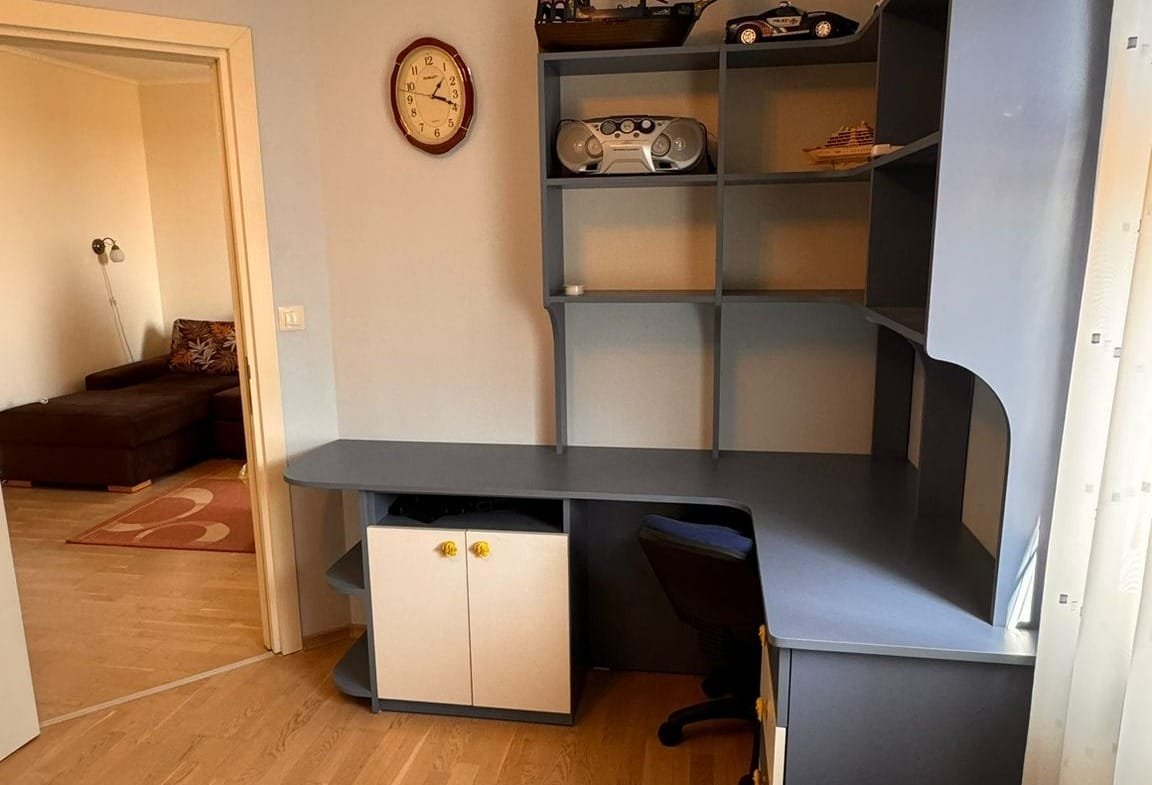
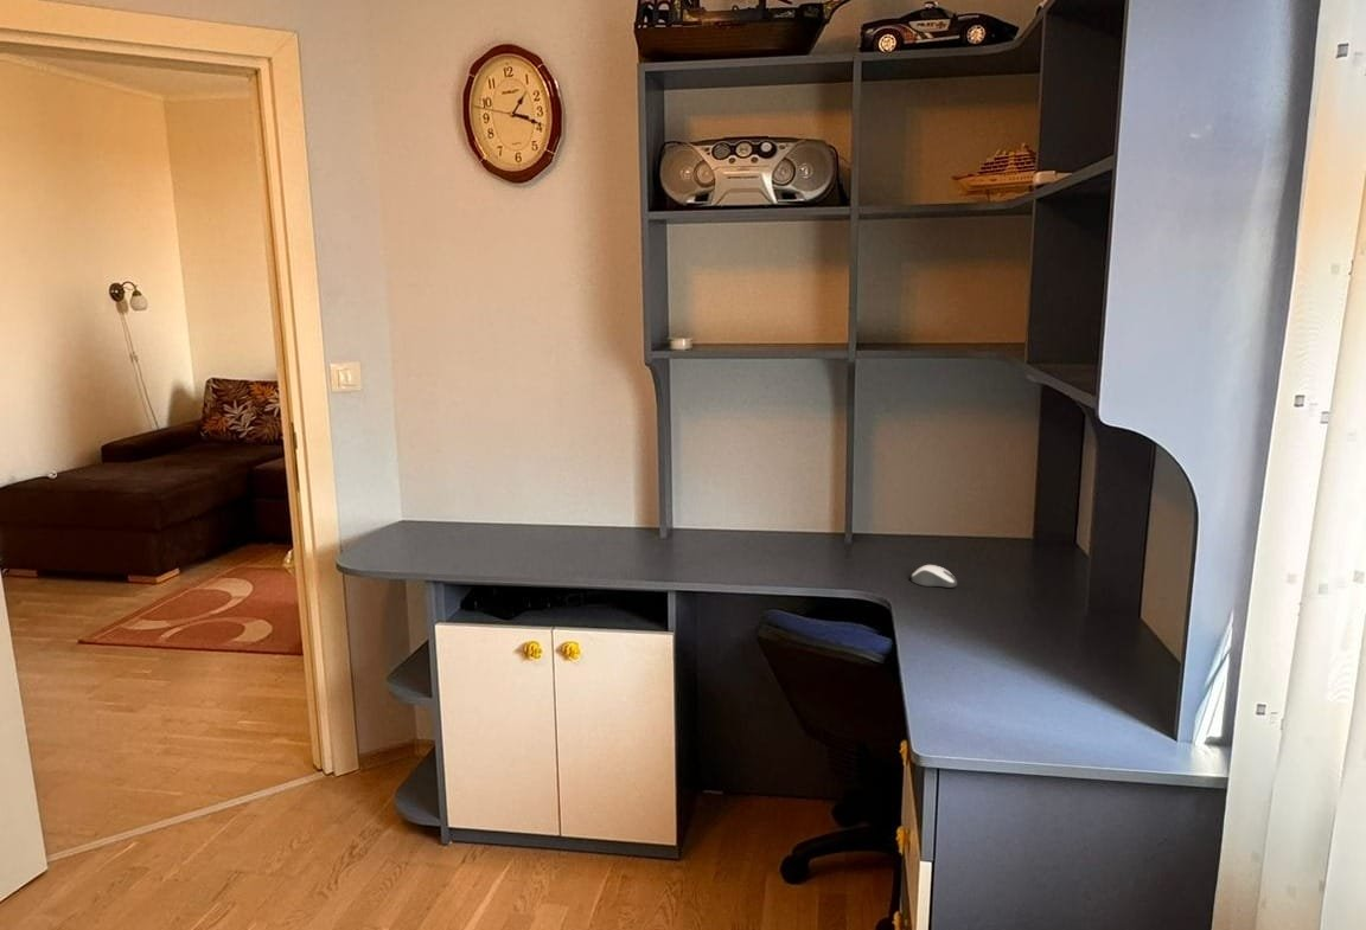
+ computer mouse [911,564,958,589]
